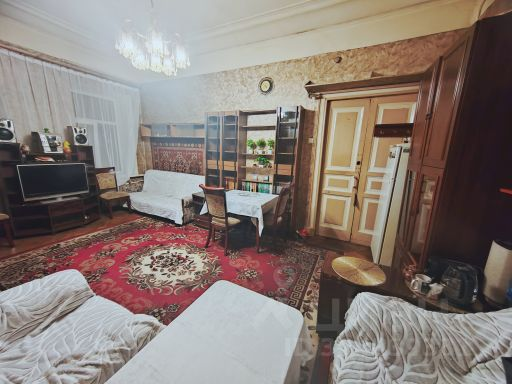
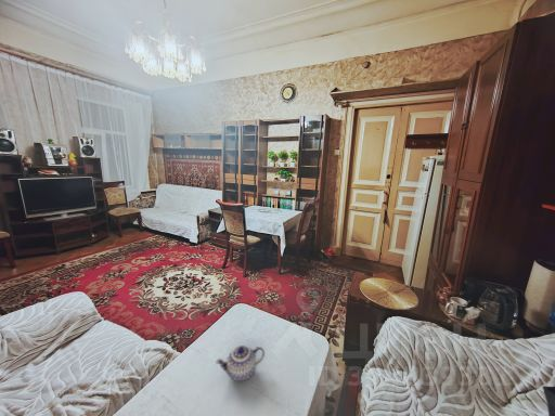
+ teapot [215,344,266,382]
